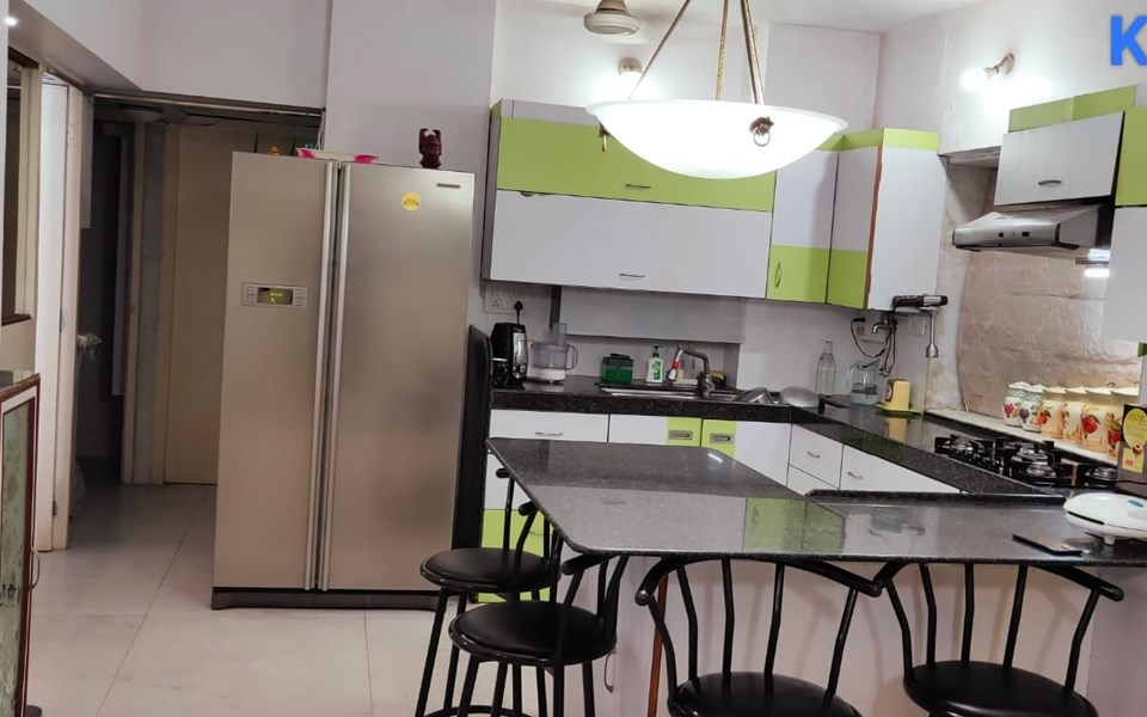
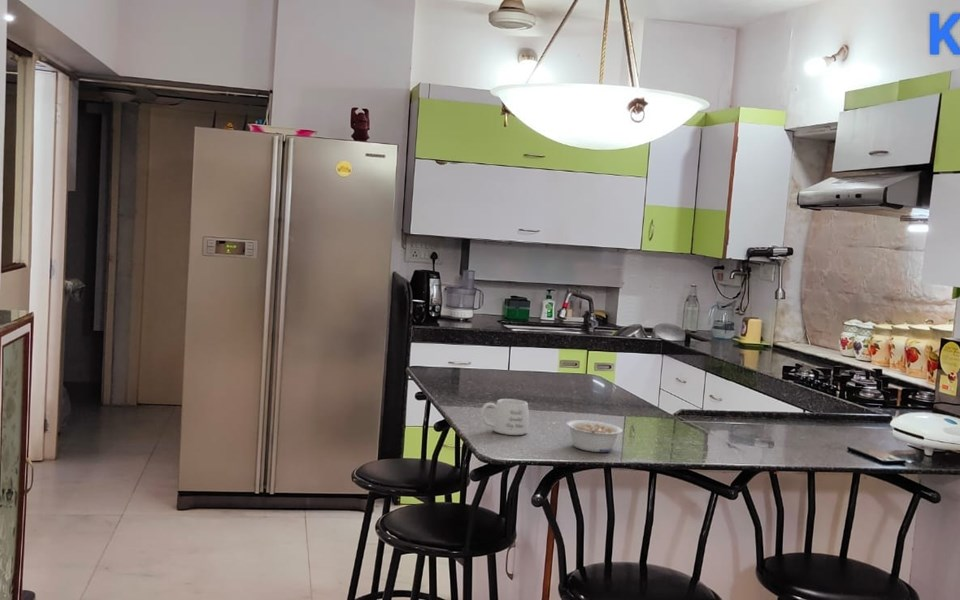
+ mug [480,398,530,436]
+ legume [565,419,623,453]
